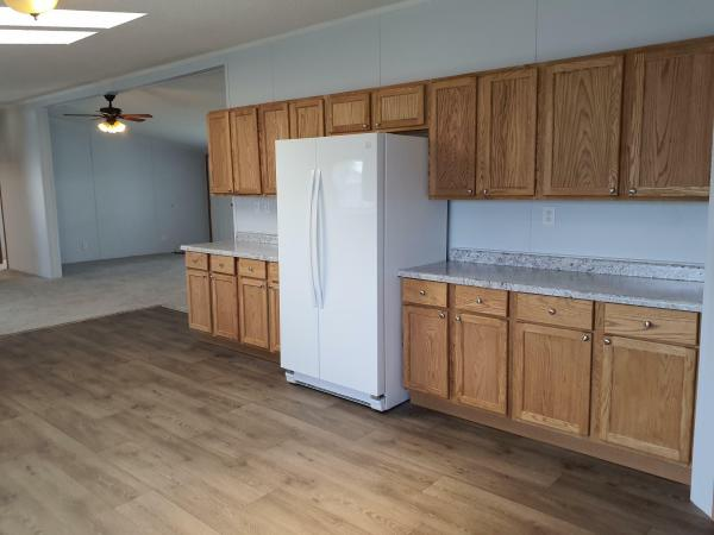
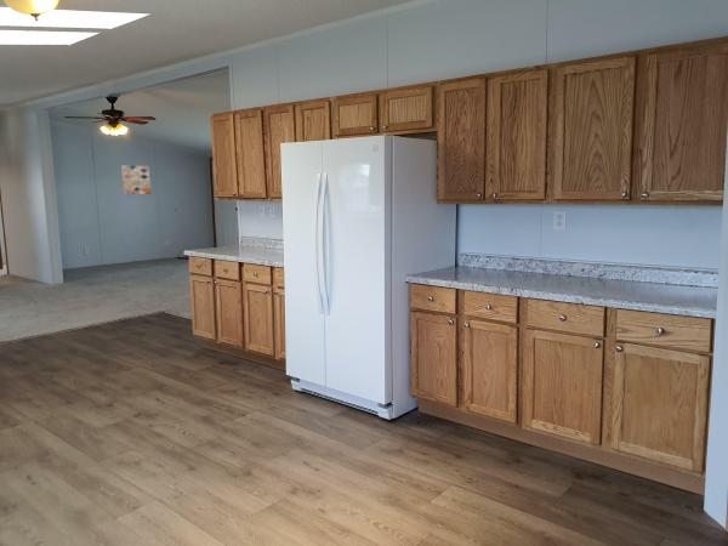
+ wall art [120,164,152,195]
